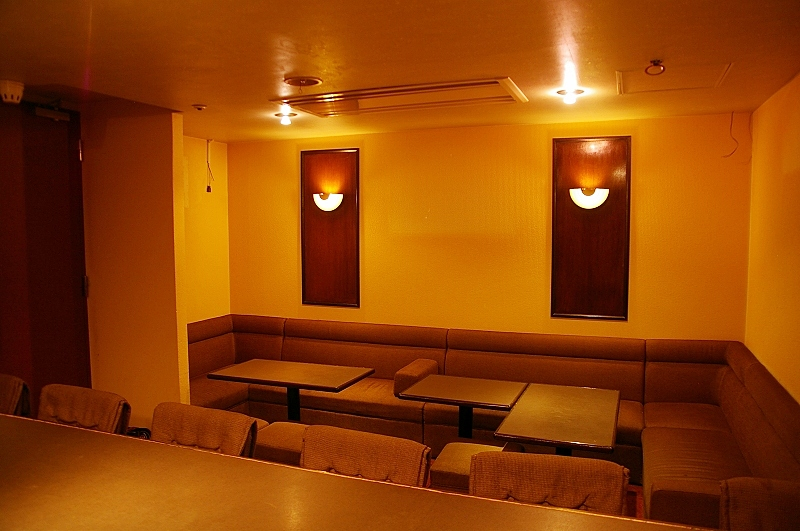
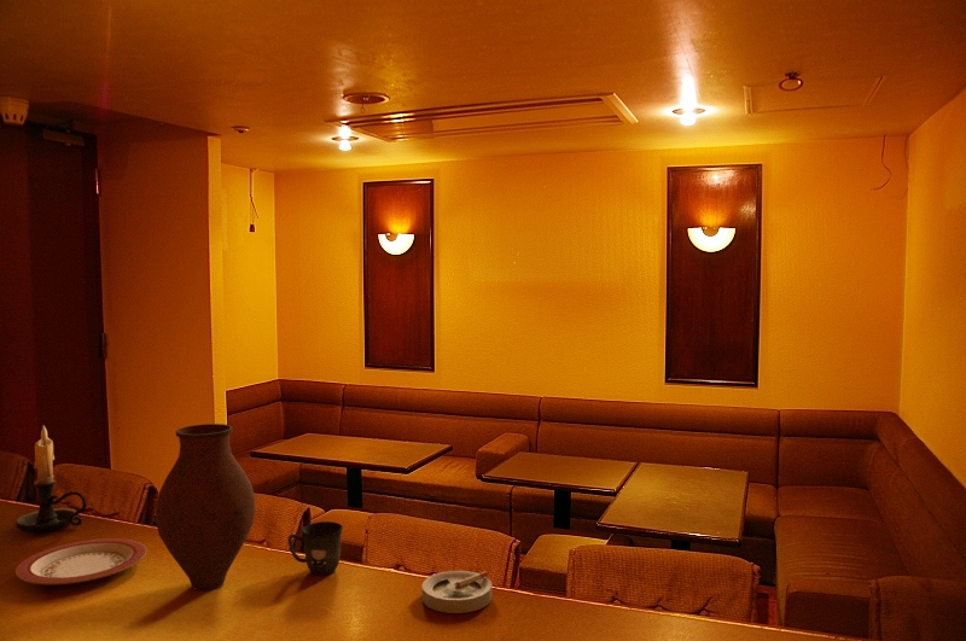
+ plate [14,537,149,585]
+ mug [287,520,344,576]
+ vase [155,423,257,592]
+ ashtray [421,570,493,614]
+ candle holder [14,425,88,534]
